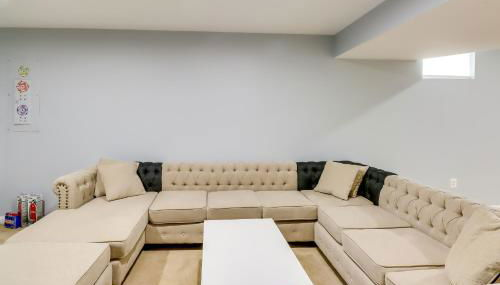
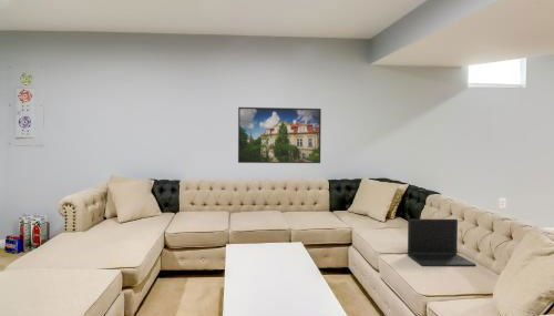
+ laptop [407,218,478,267]
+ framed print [237,106,322,164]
